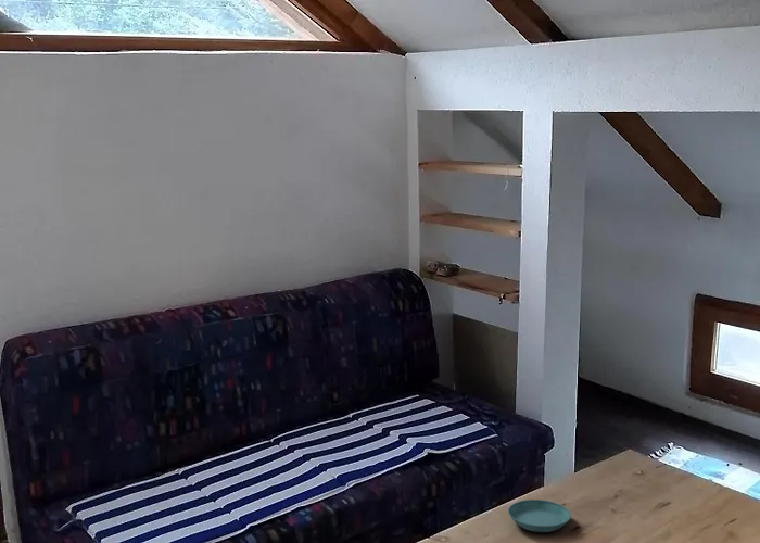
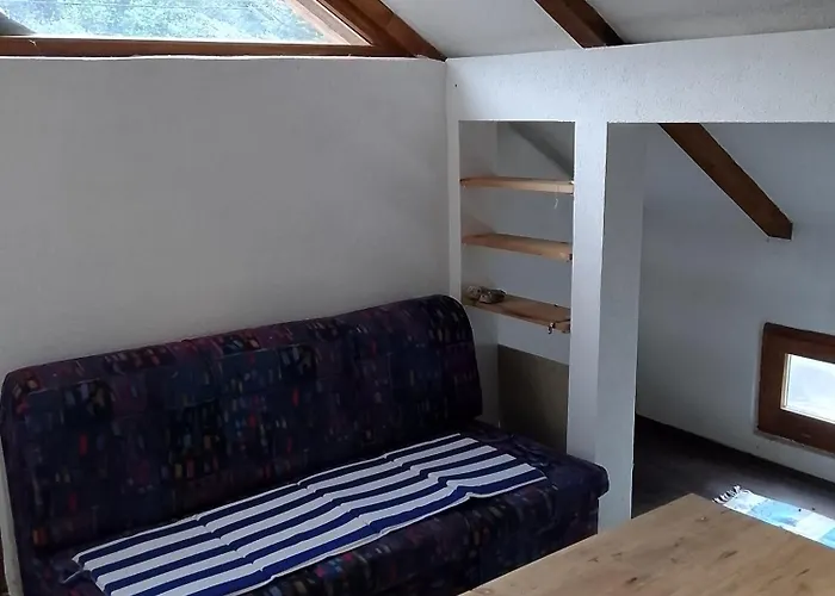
- saucer [507,498,572,533]
